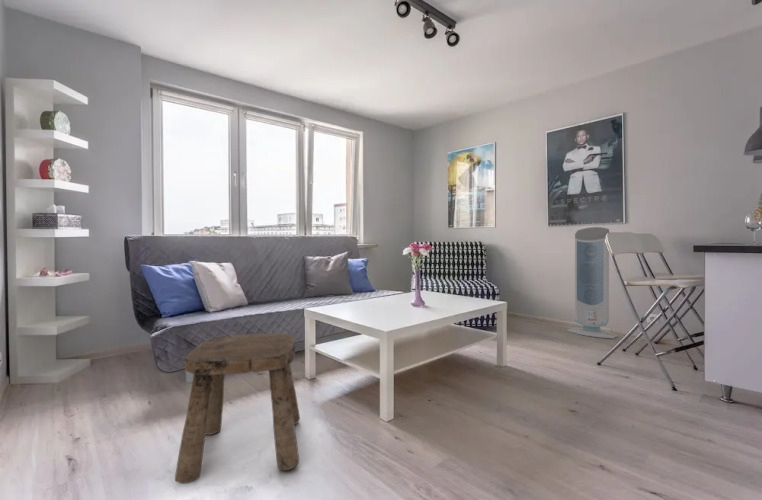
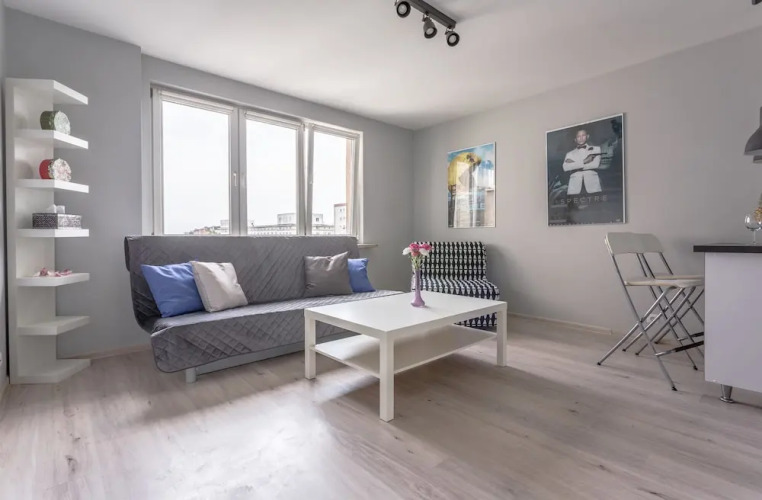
- stool [174,332,301,485]
- air purifier [566,226,619,340]
